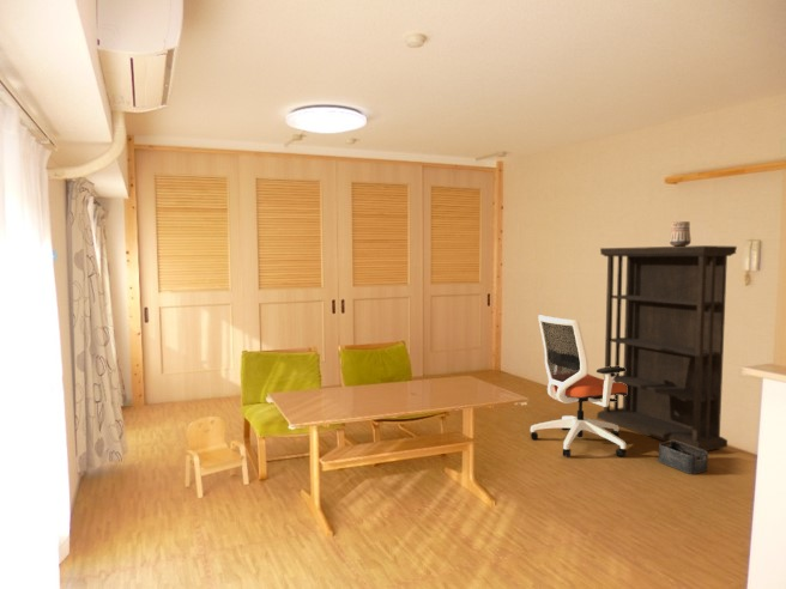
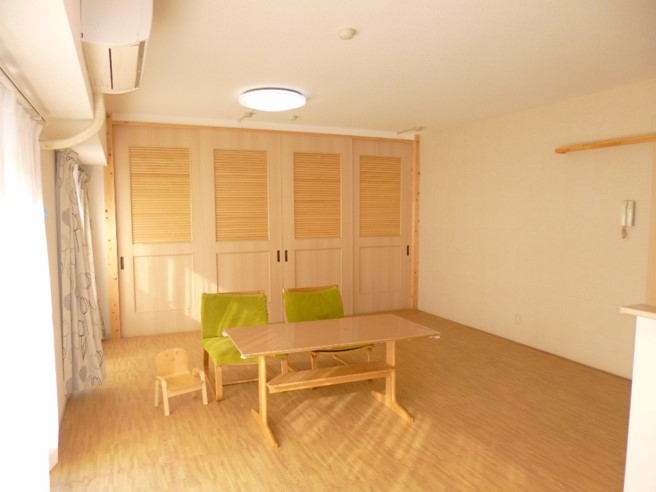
- ceramic vessel [669,220,693,247]
- bookcase [597,244,738,453]
- office chair [530,314,628,459]
- storage bin [658,441,709,475]
